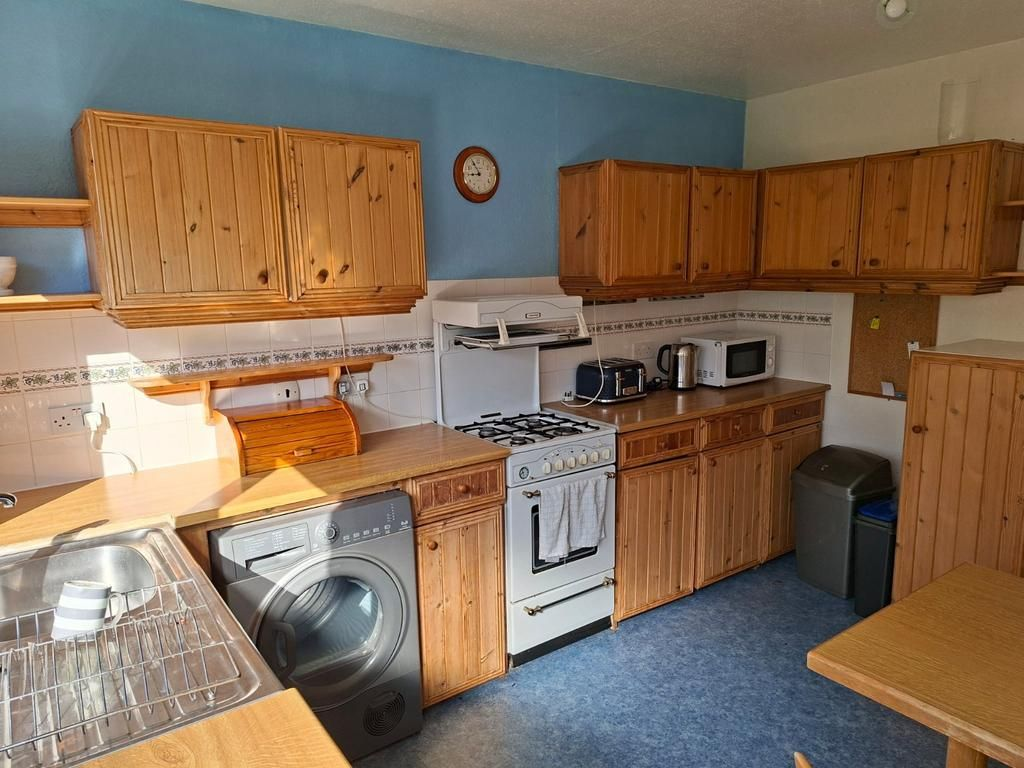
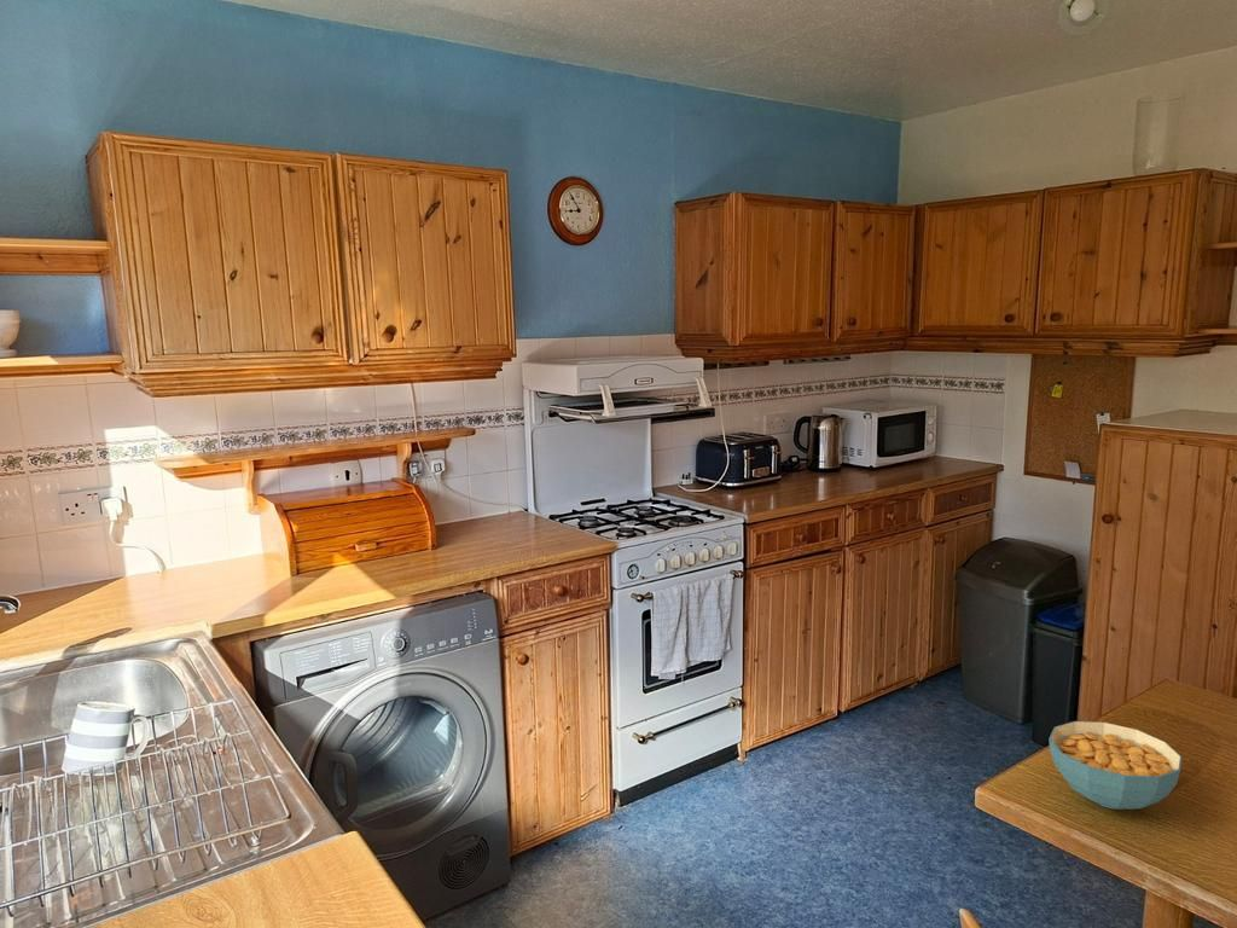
+ cereal bowl [1047,720,1183,811]
